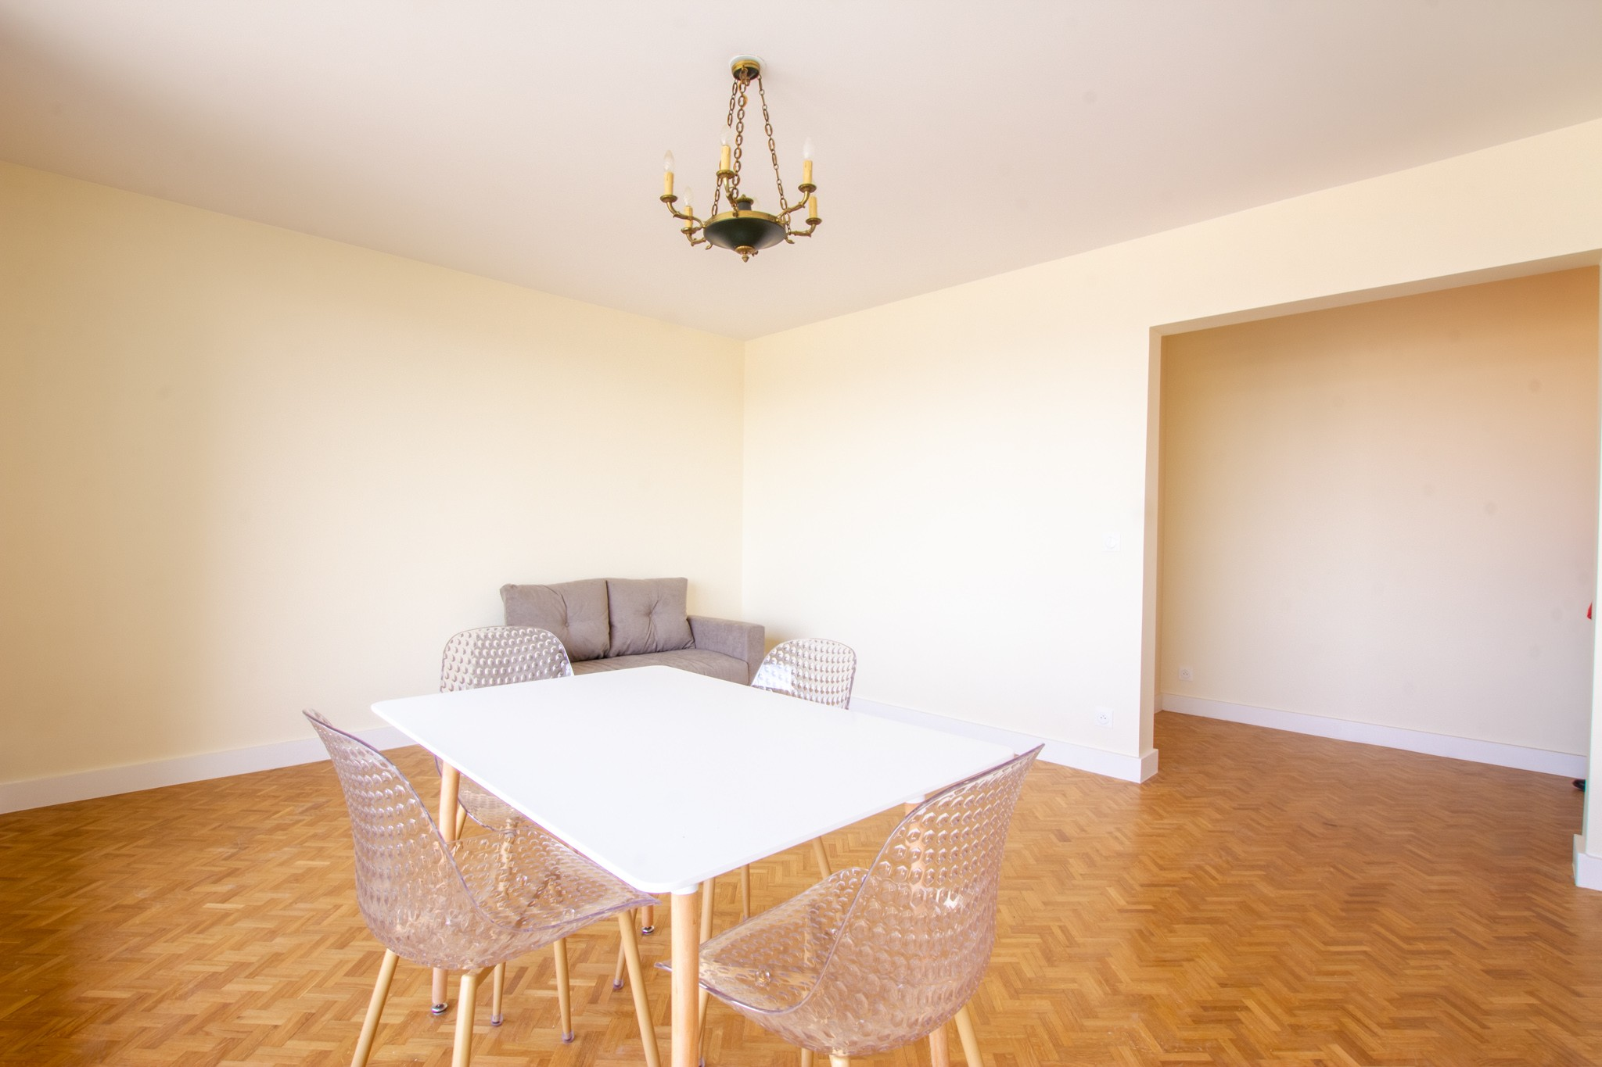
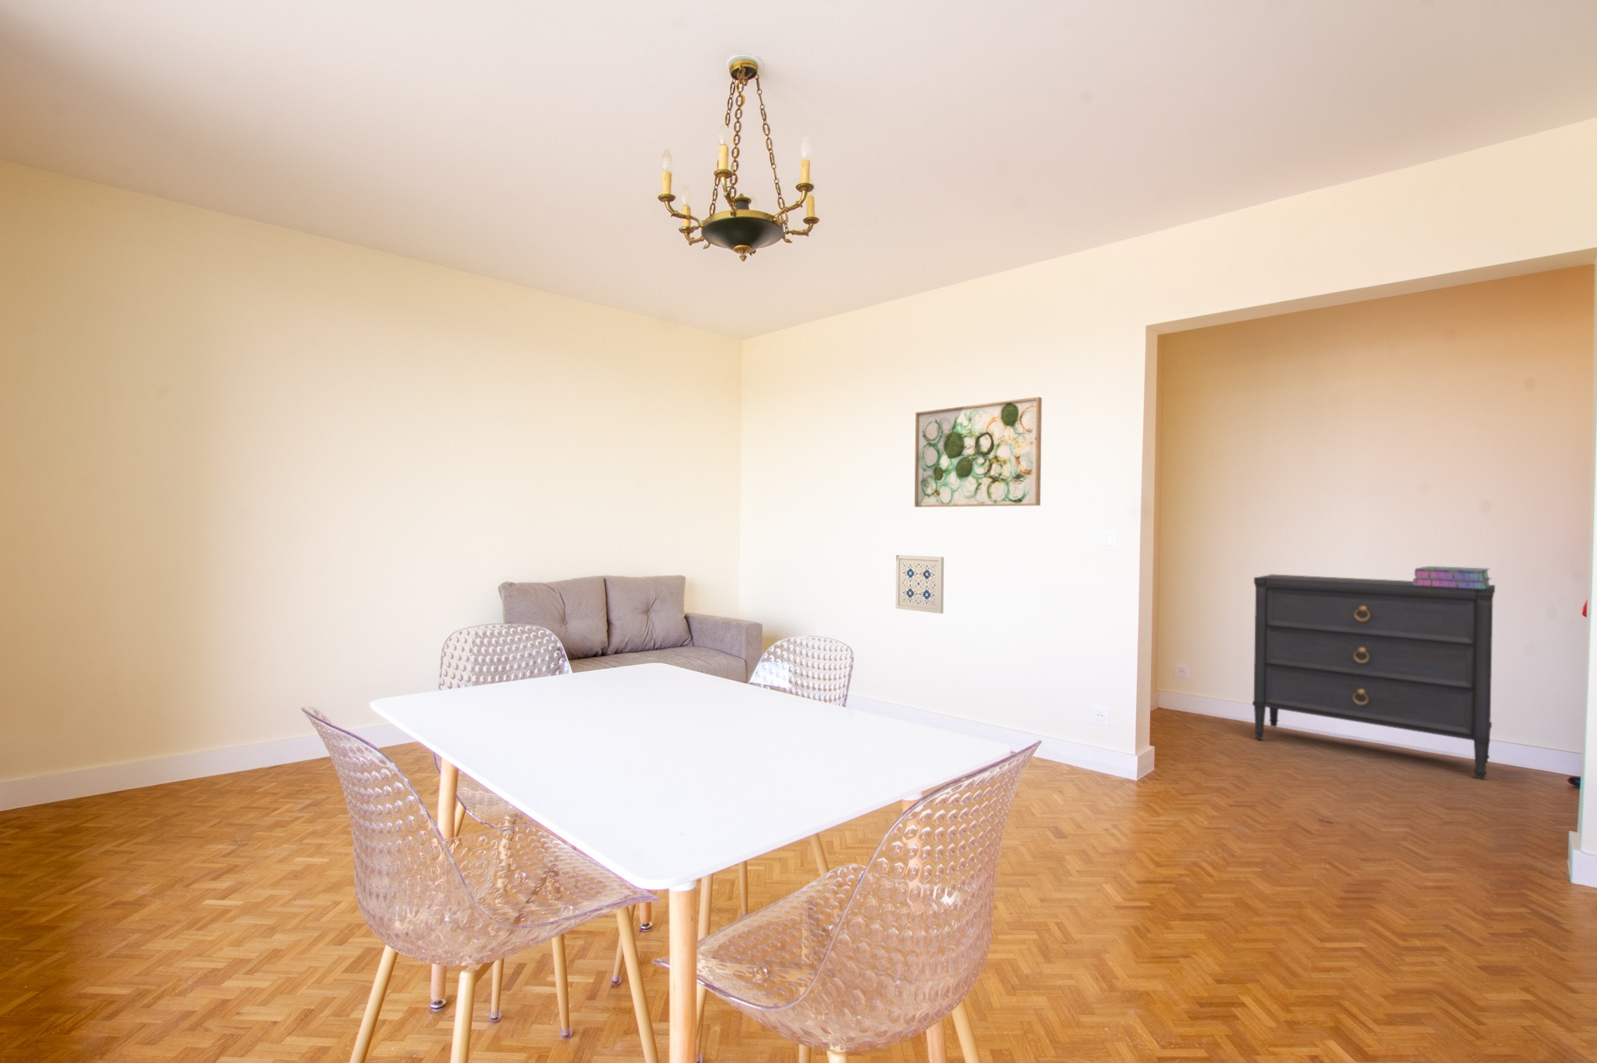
+ stack of books [1412,566,1491,588]
+ wall art [895,554,944,615]
+ dresser [1251,573,1496,781]
+ wall art [914,396,1043,508]
